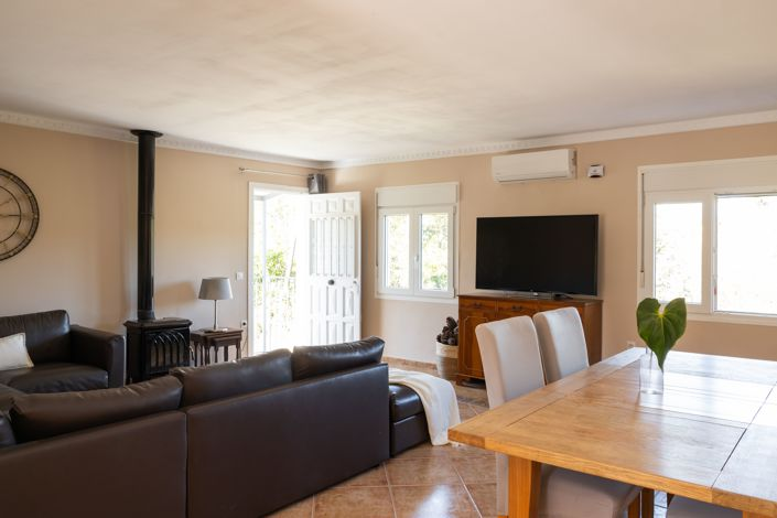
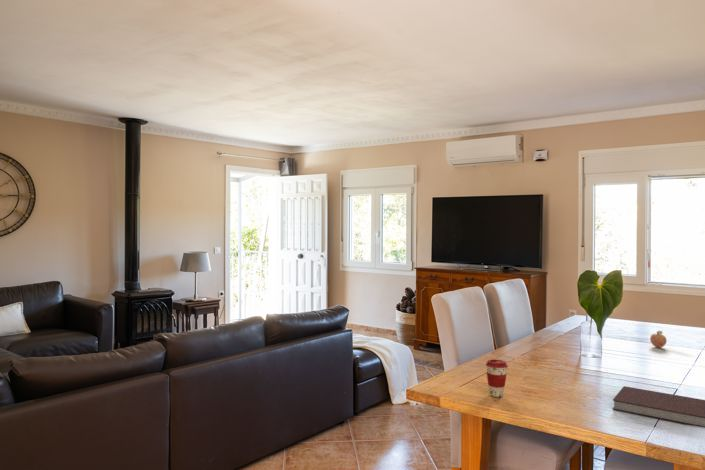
+ coffee cup [485,358,509,398]
+ notebook [612,385,705,429]
+ fruit [649,330,668,349]
